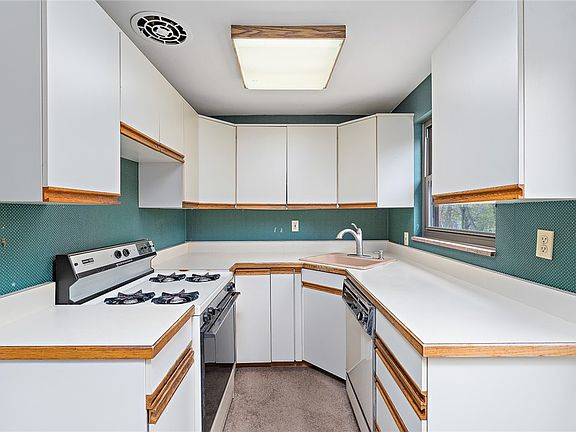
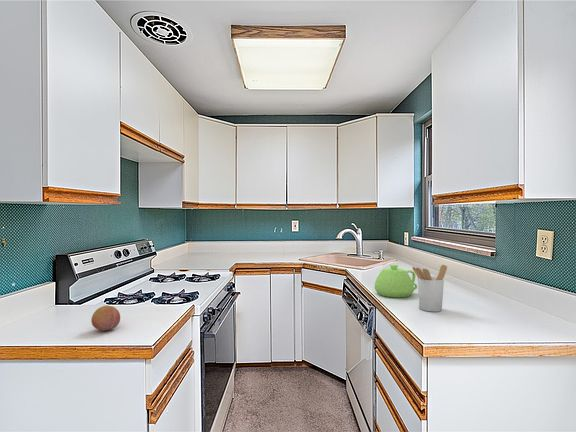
+ teapot [374,264,418,298]
+ fruit [90,304,121,332]
+ utensil holder [411,264,448,313]
